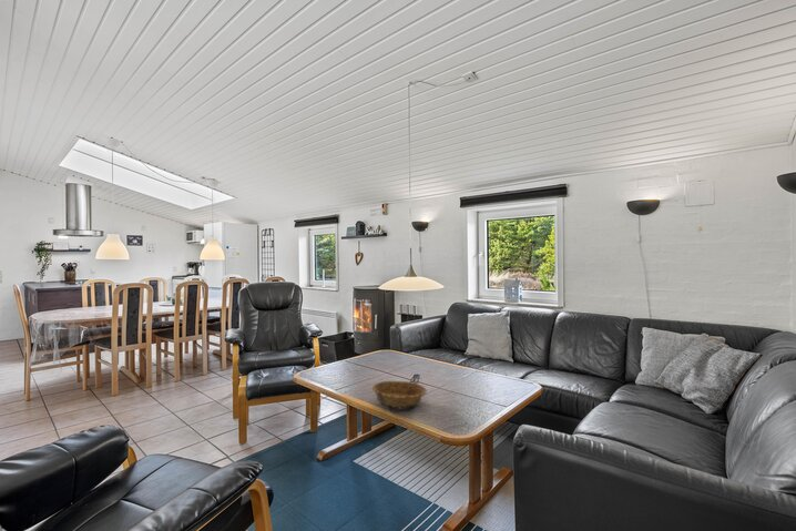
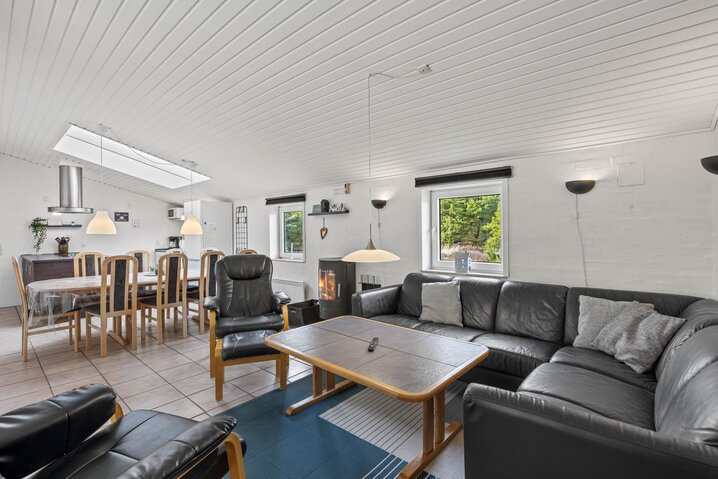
- decorative bowl [371,380,428,410]
